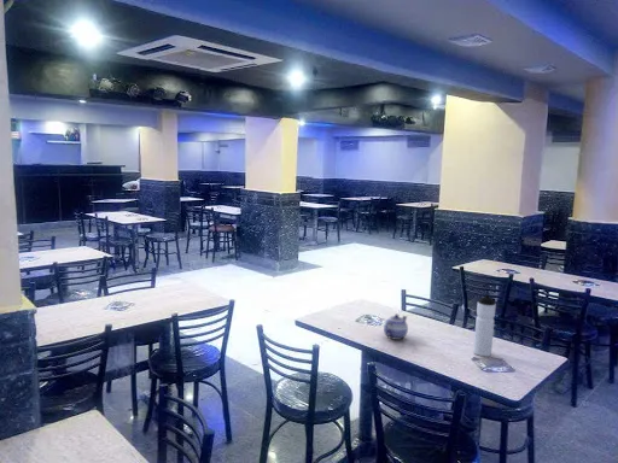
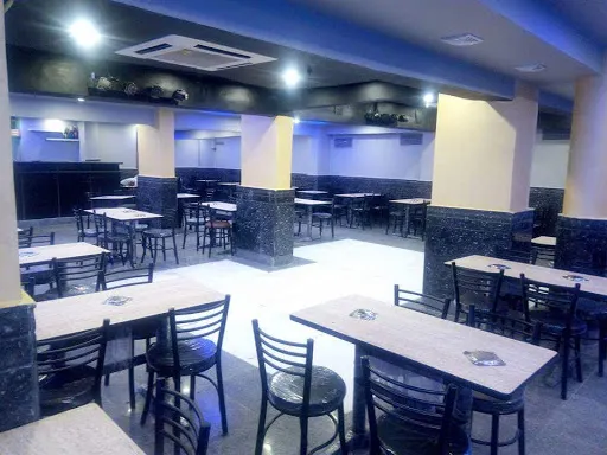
- water bottle [472,294,497,357]
- teapot [383,313,409,341]
